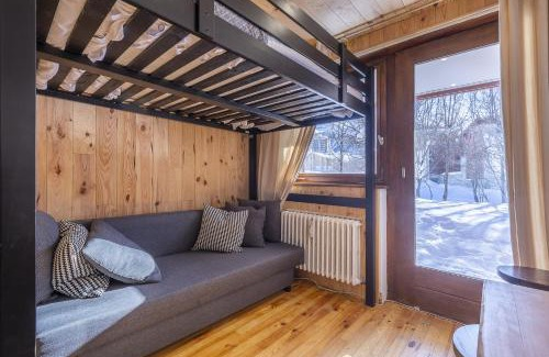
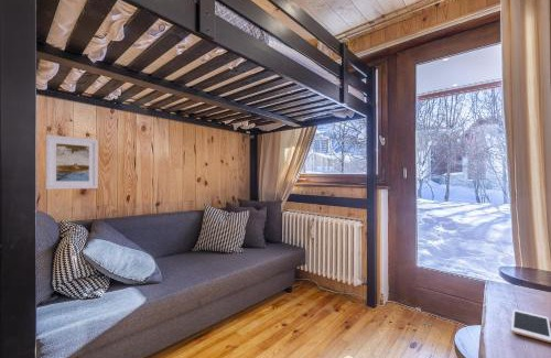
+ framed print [44,133,99,191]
+ cell phone [510,308,551,344]
